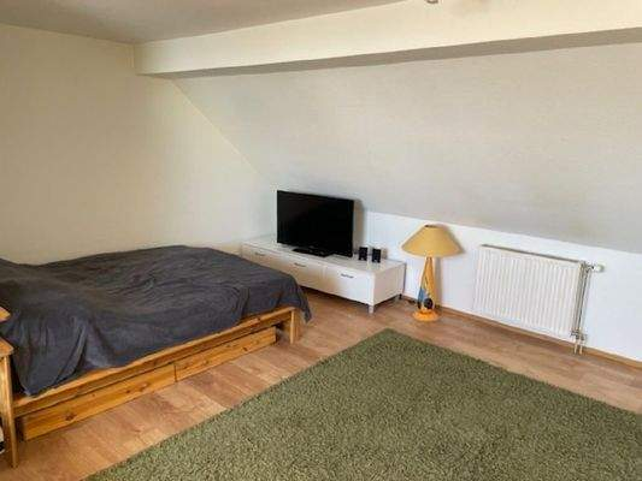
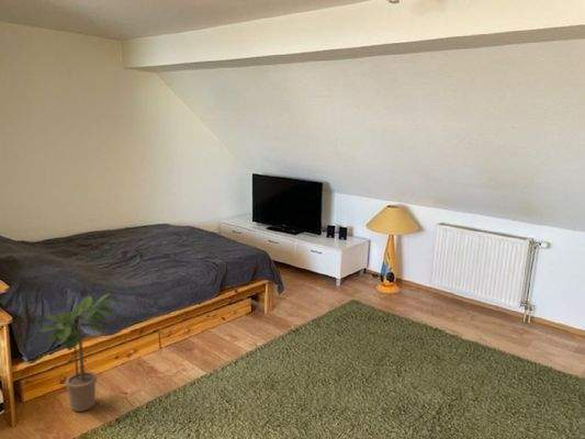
+ potted plant [37,293,116,413]
